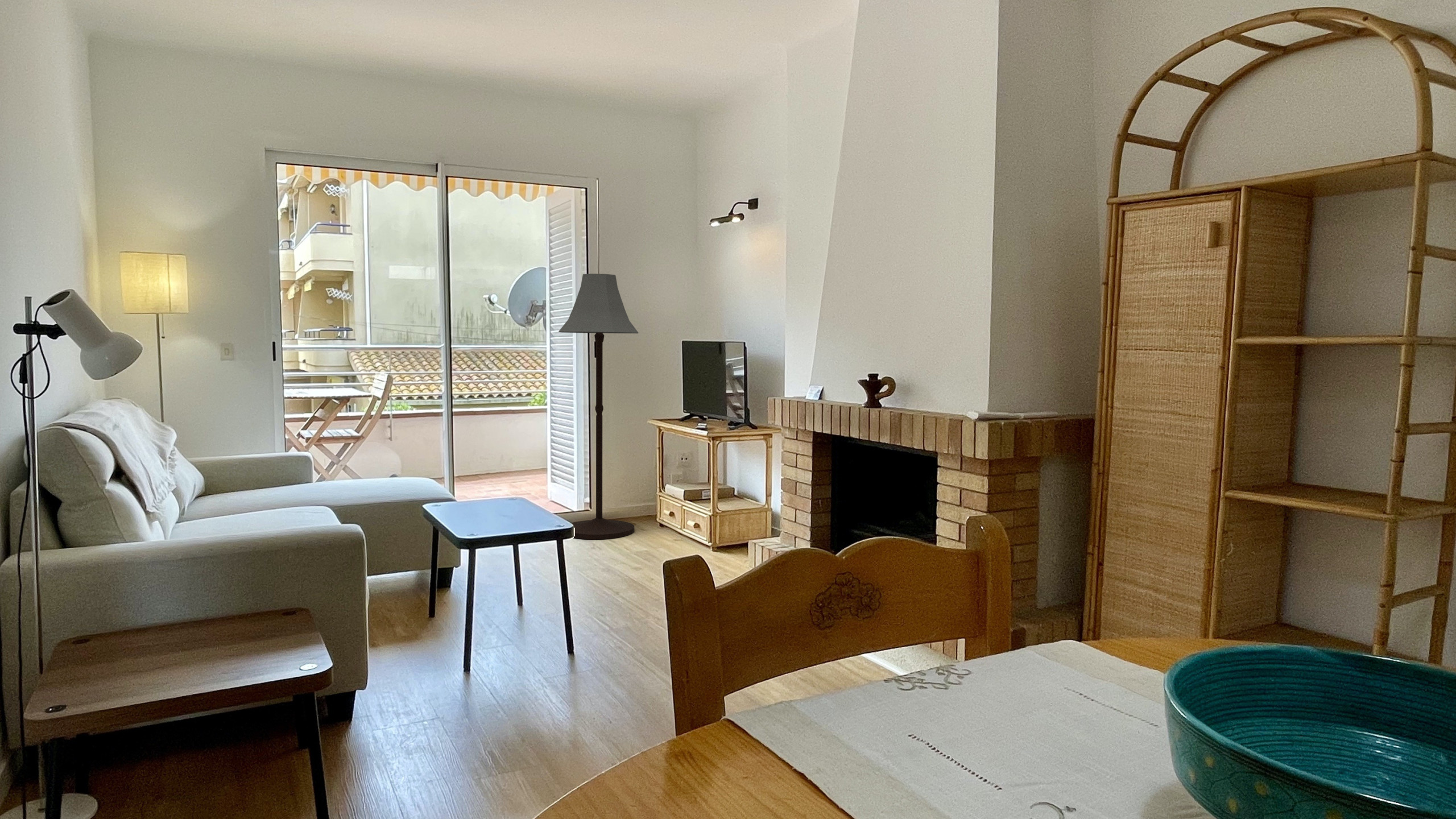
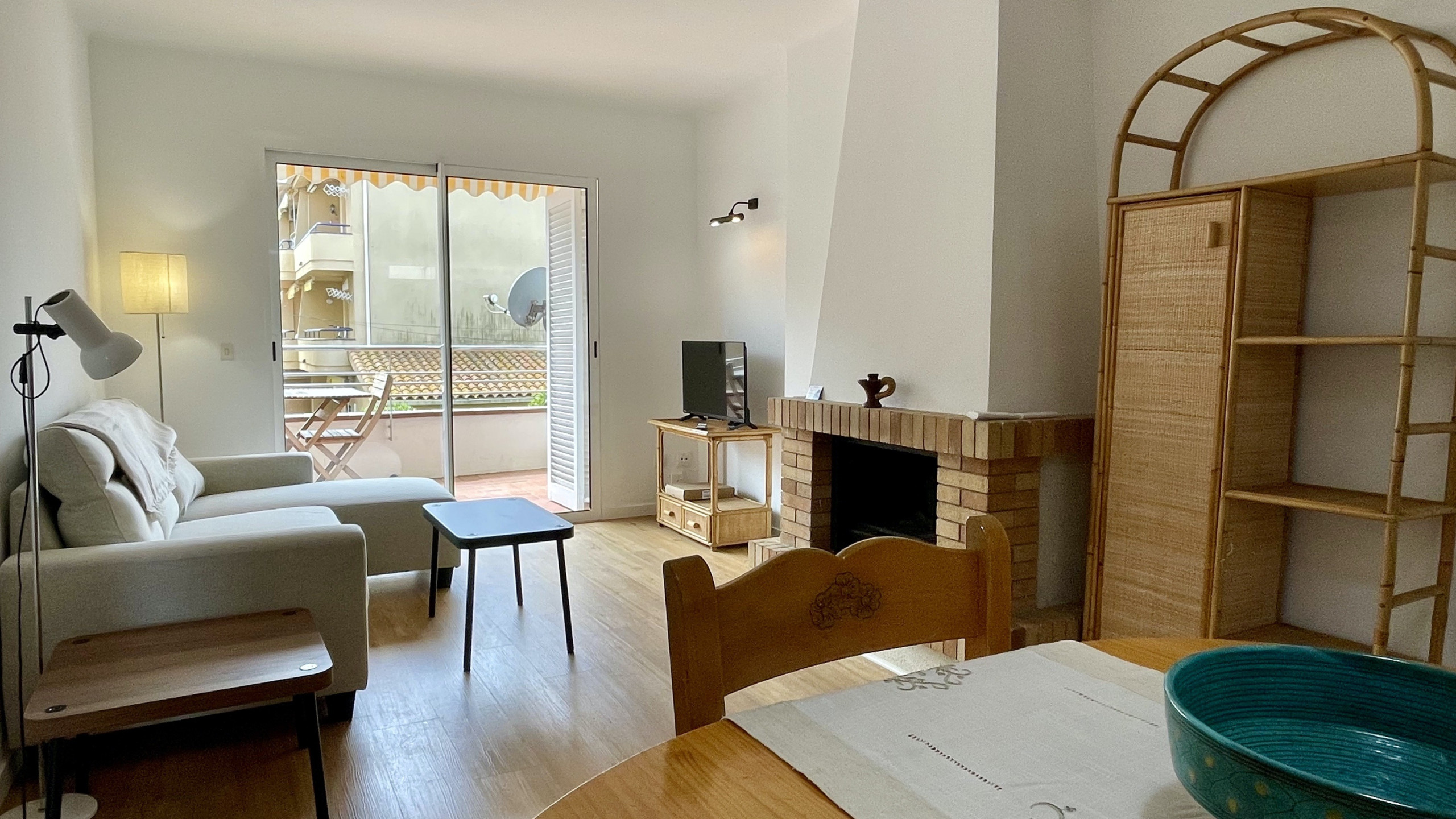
- floor lamp [558,273,639,540]
